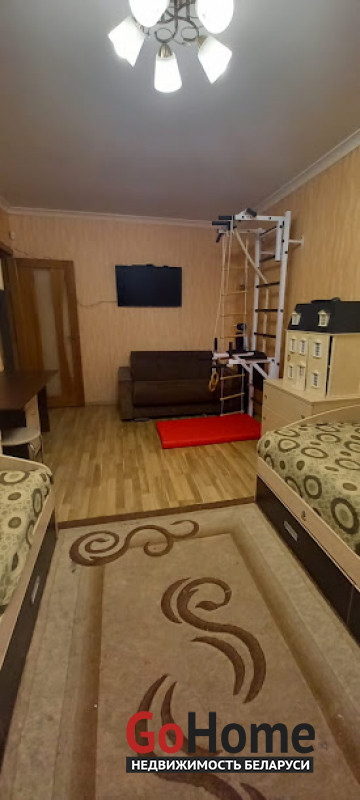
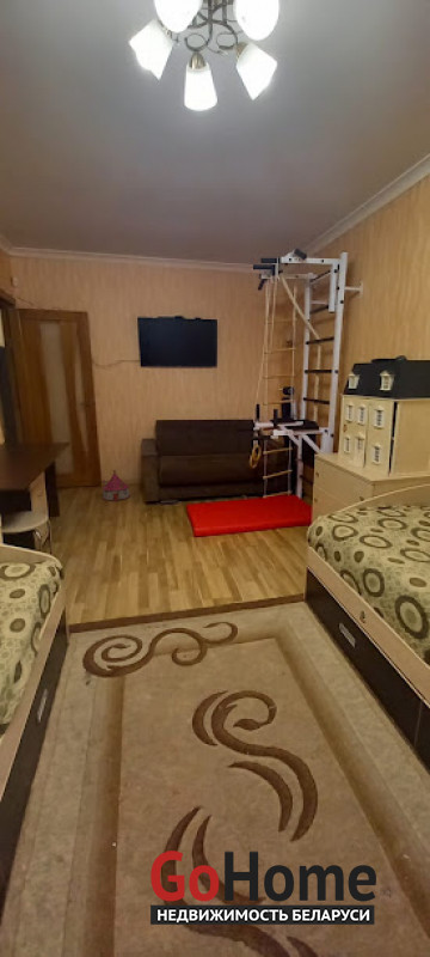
+ toy house [102,469,131,502]
